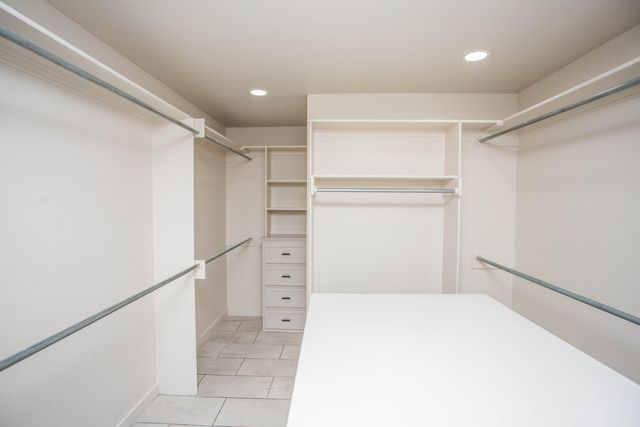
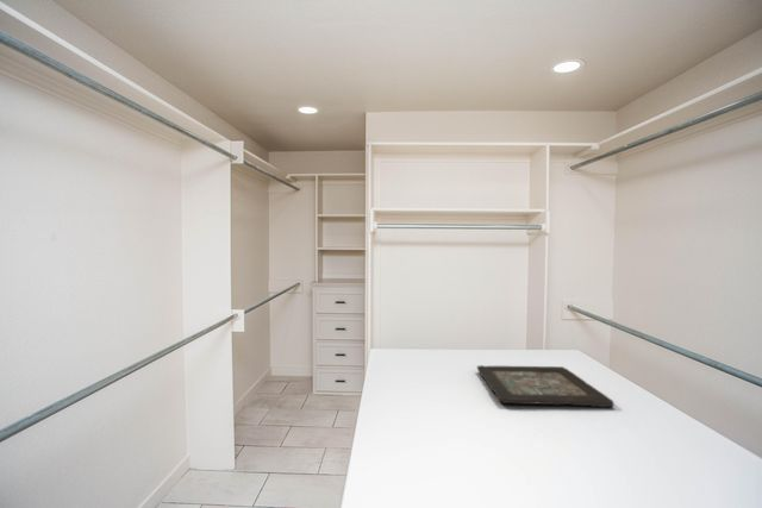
+ decorative tray [476,364,616,408]
